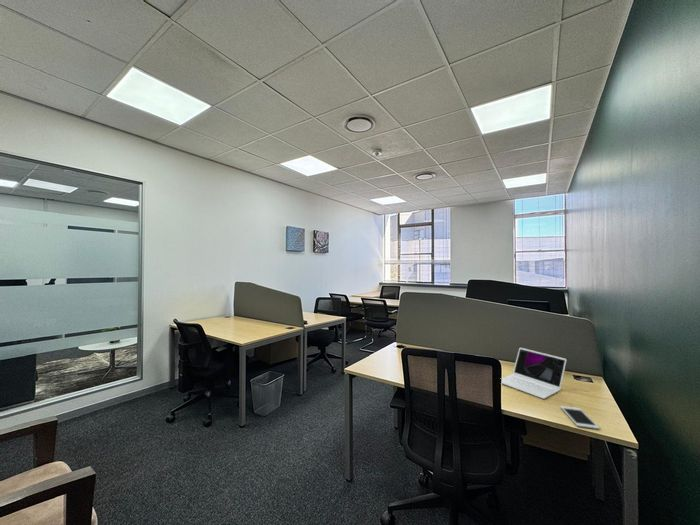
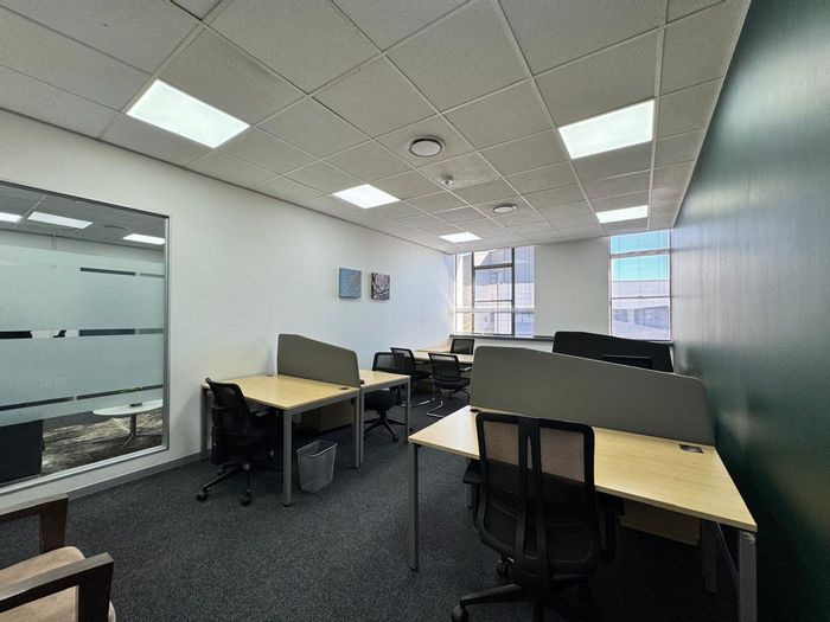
- cell phone [559,405,600,430]
- laptop [501,347,567,400]
